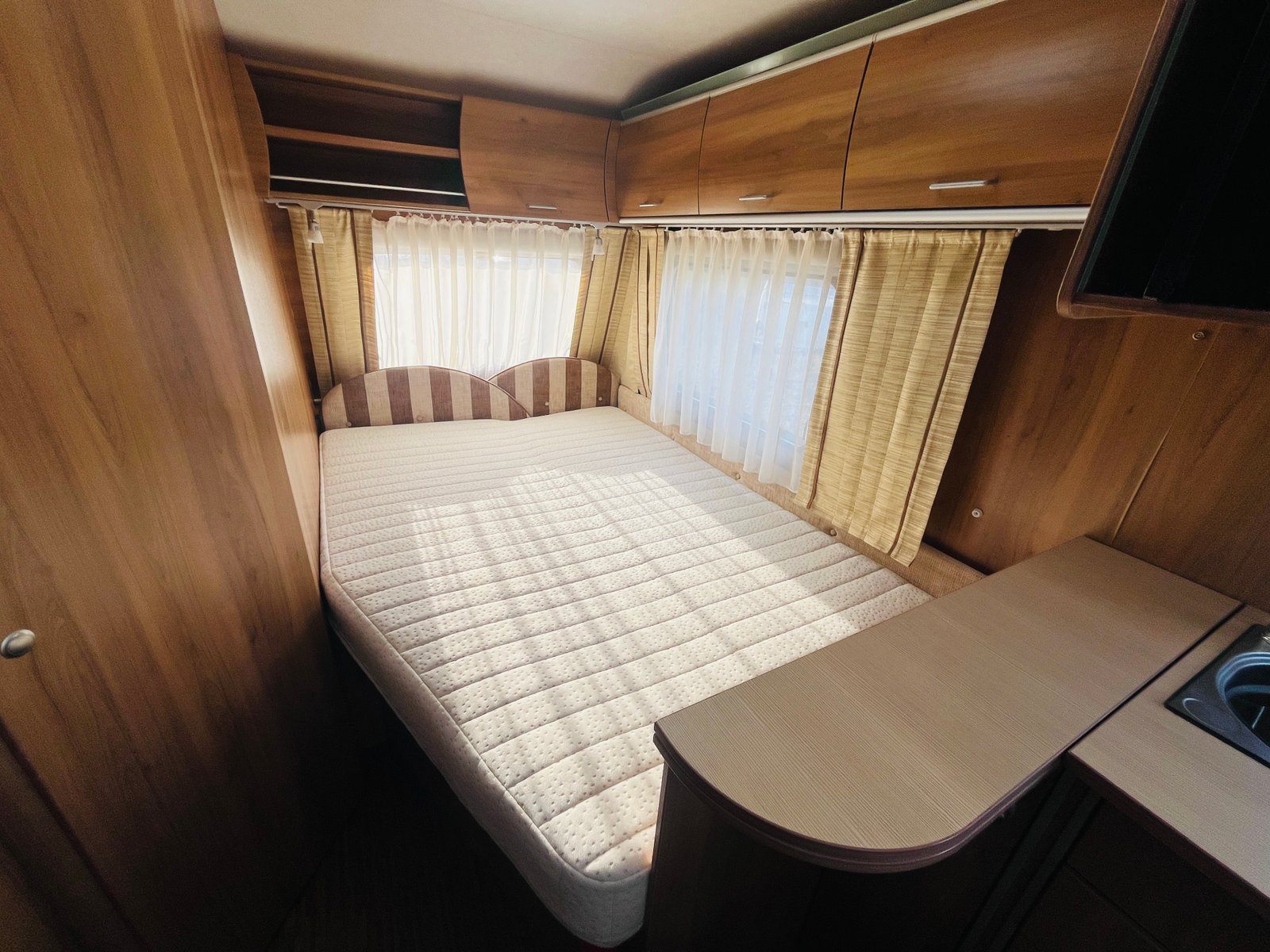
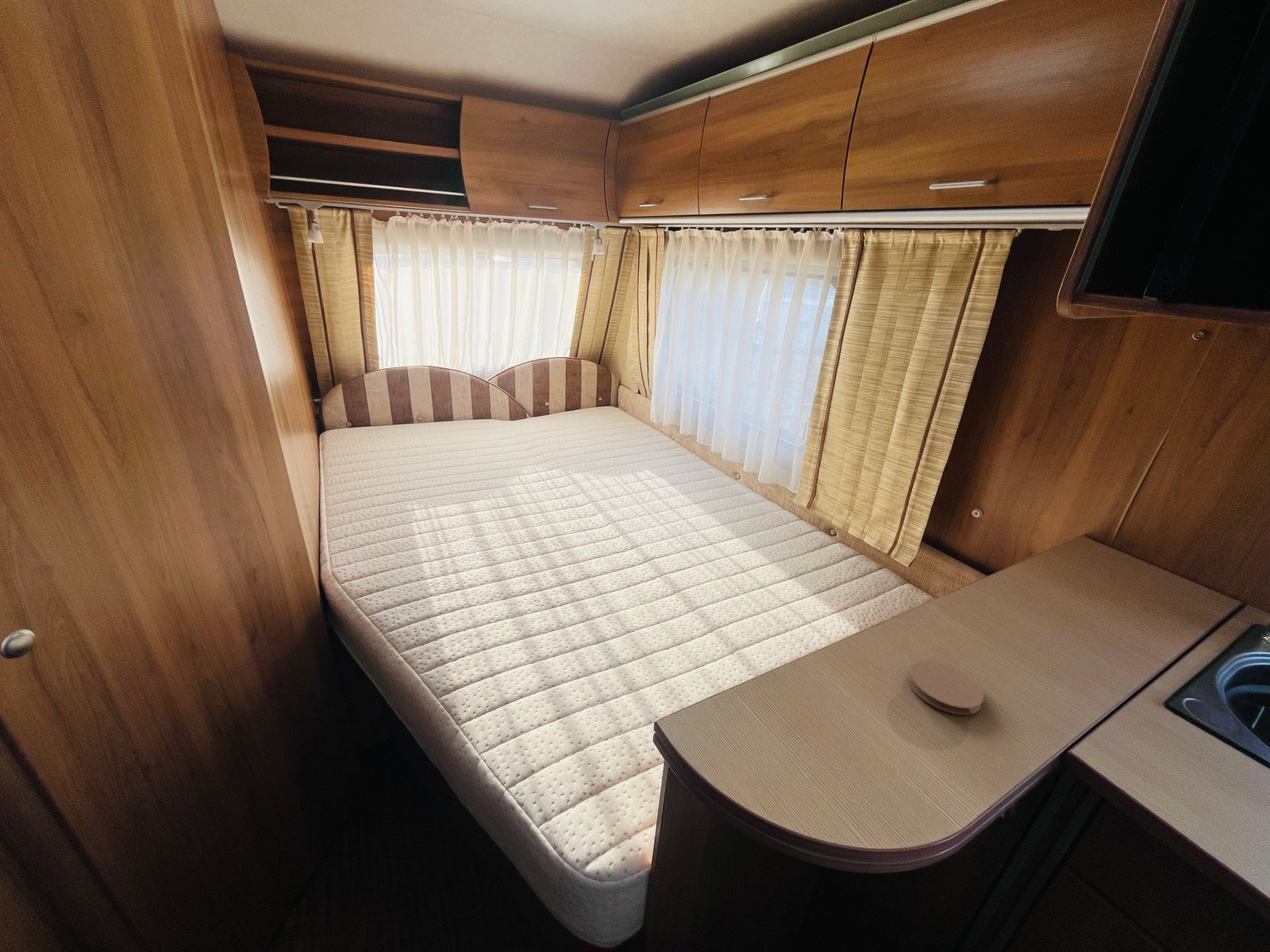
+ coaster [907,660,985,716]
